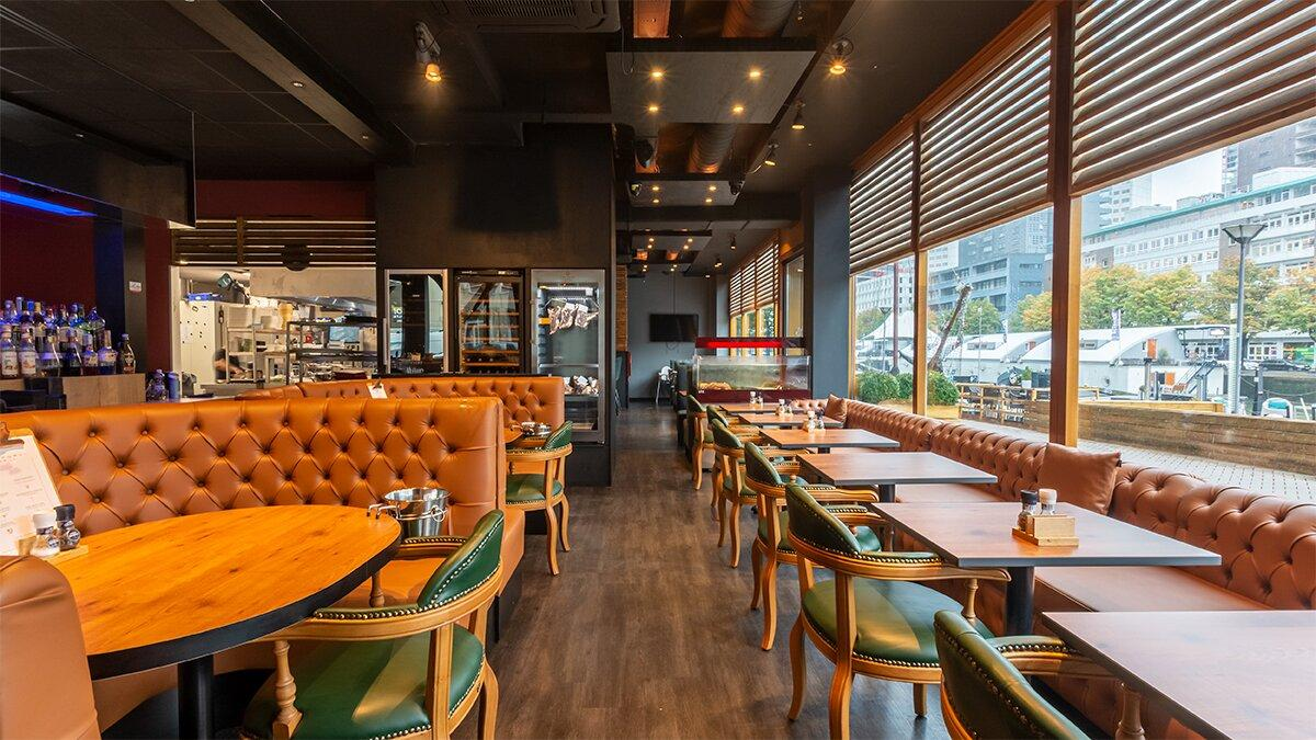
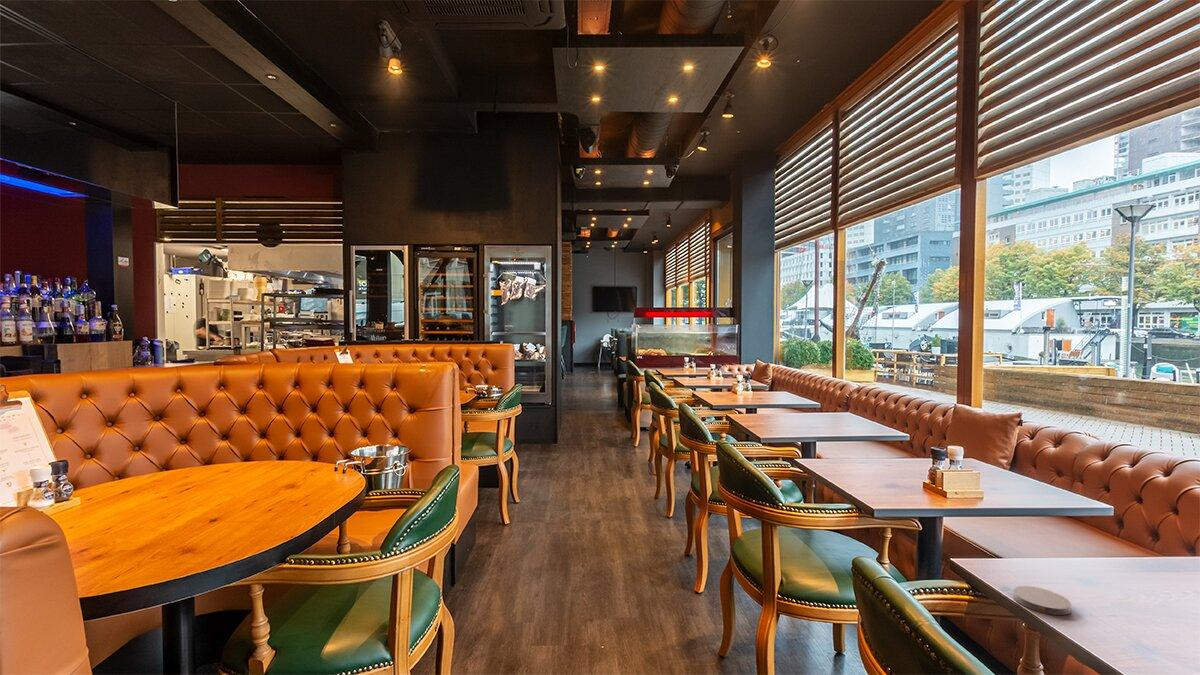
+ coaster [1013,585,1072,616]
